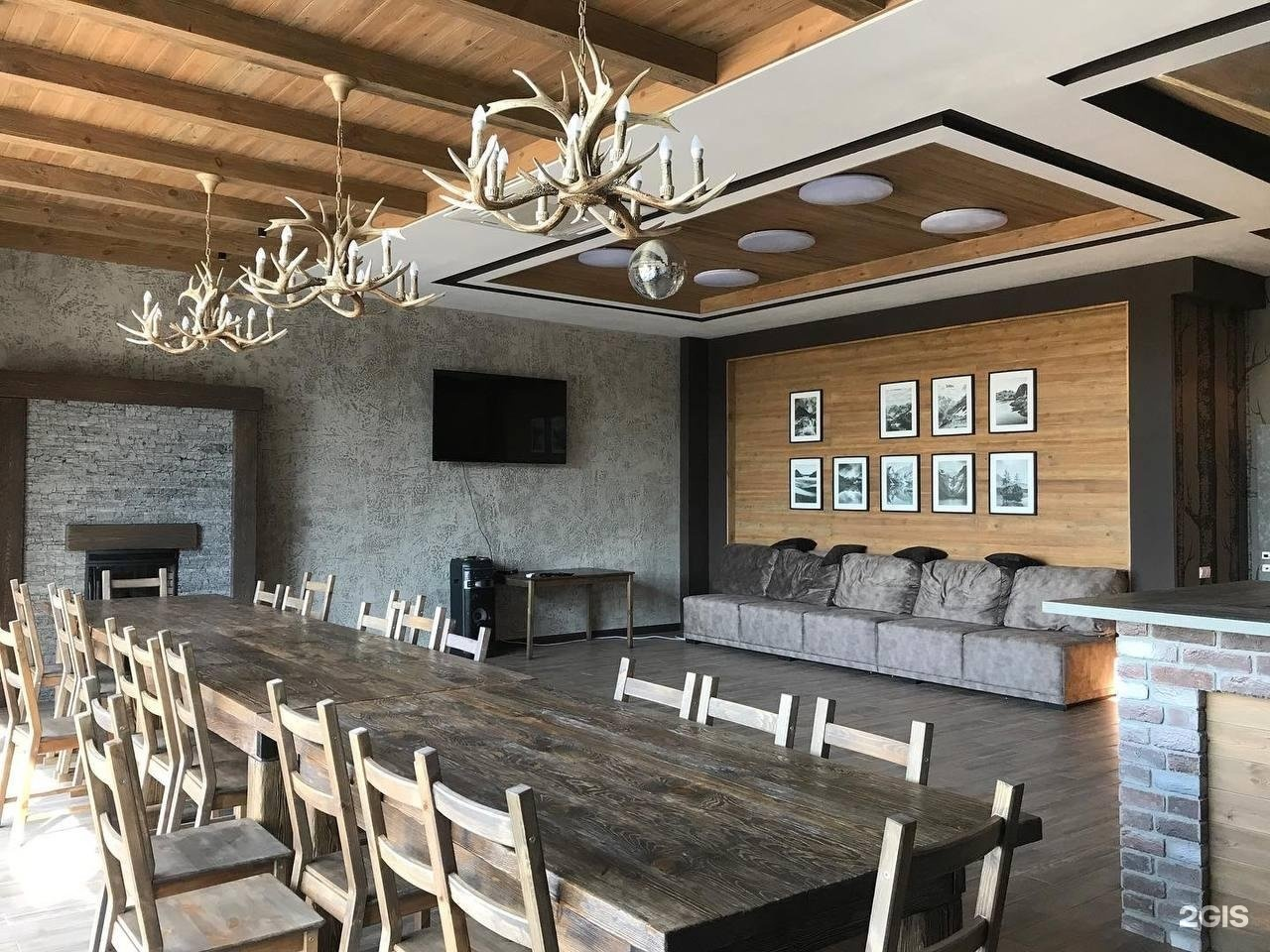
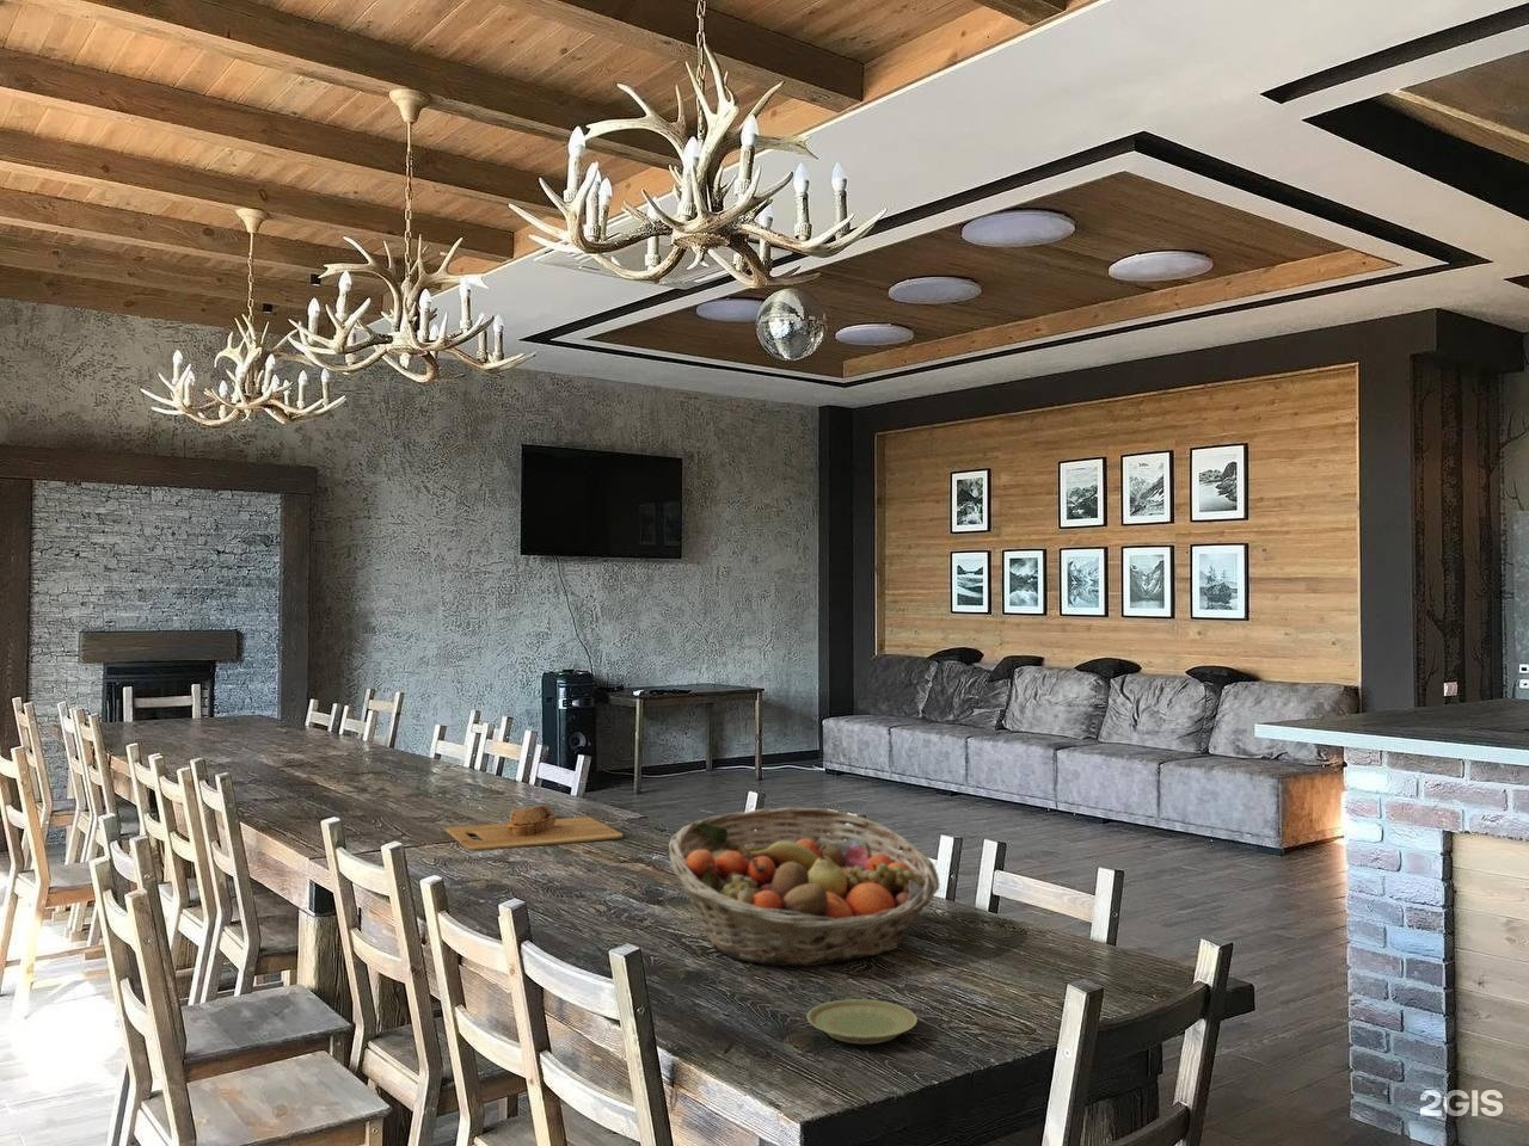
+ cutting board [445,803,624,852]
+ fruit basket [668,807,941,967]
+ plate [807,998,919,1045]
